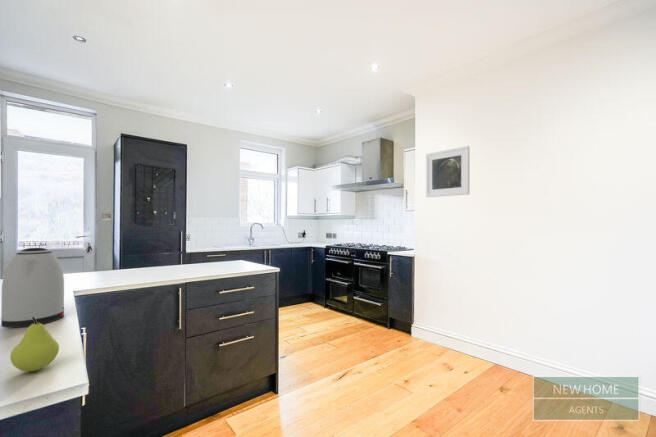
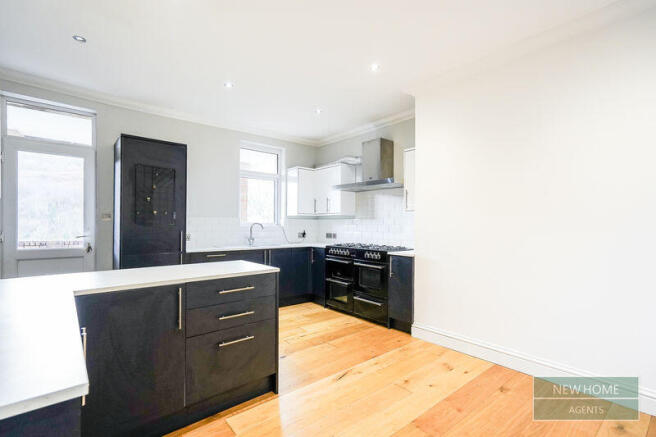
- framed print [425,145,471,198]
- fruit [9,317,60,372]
- kettle [0,247,66,329]
